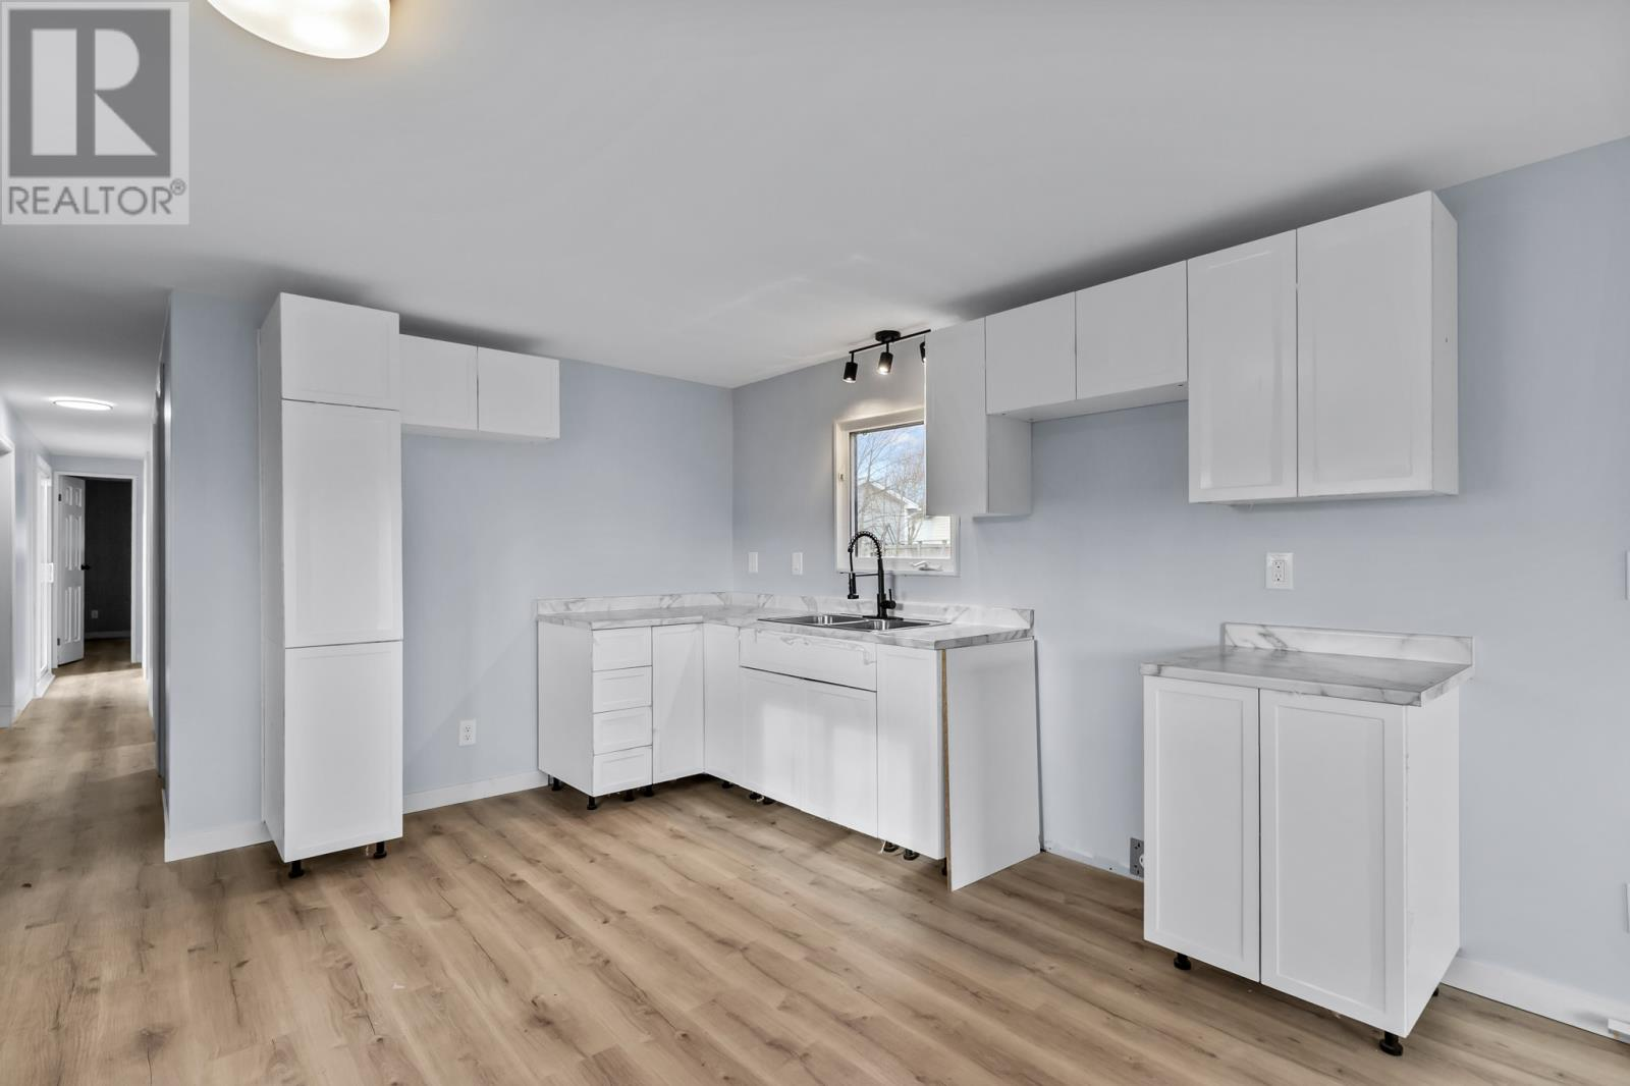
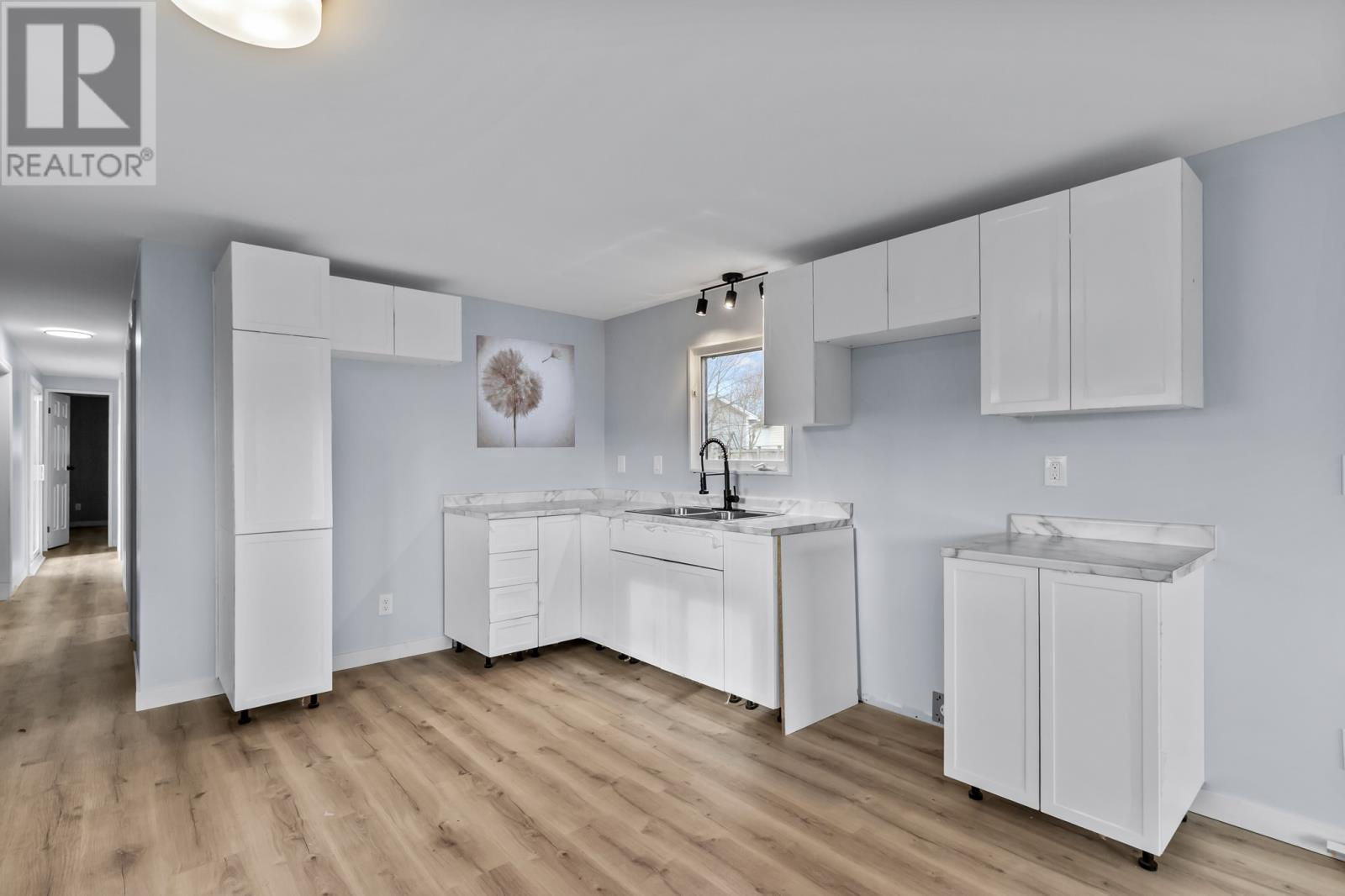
+ wall art [476,335,576,449]
